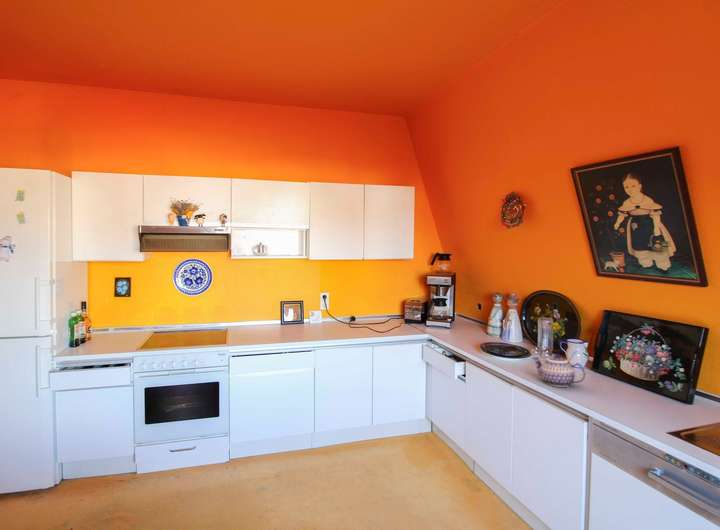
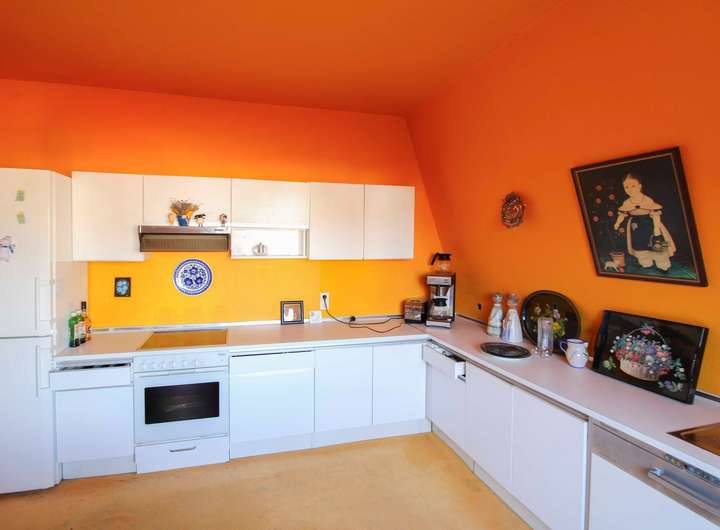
- teapot [532,353,587,388]
